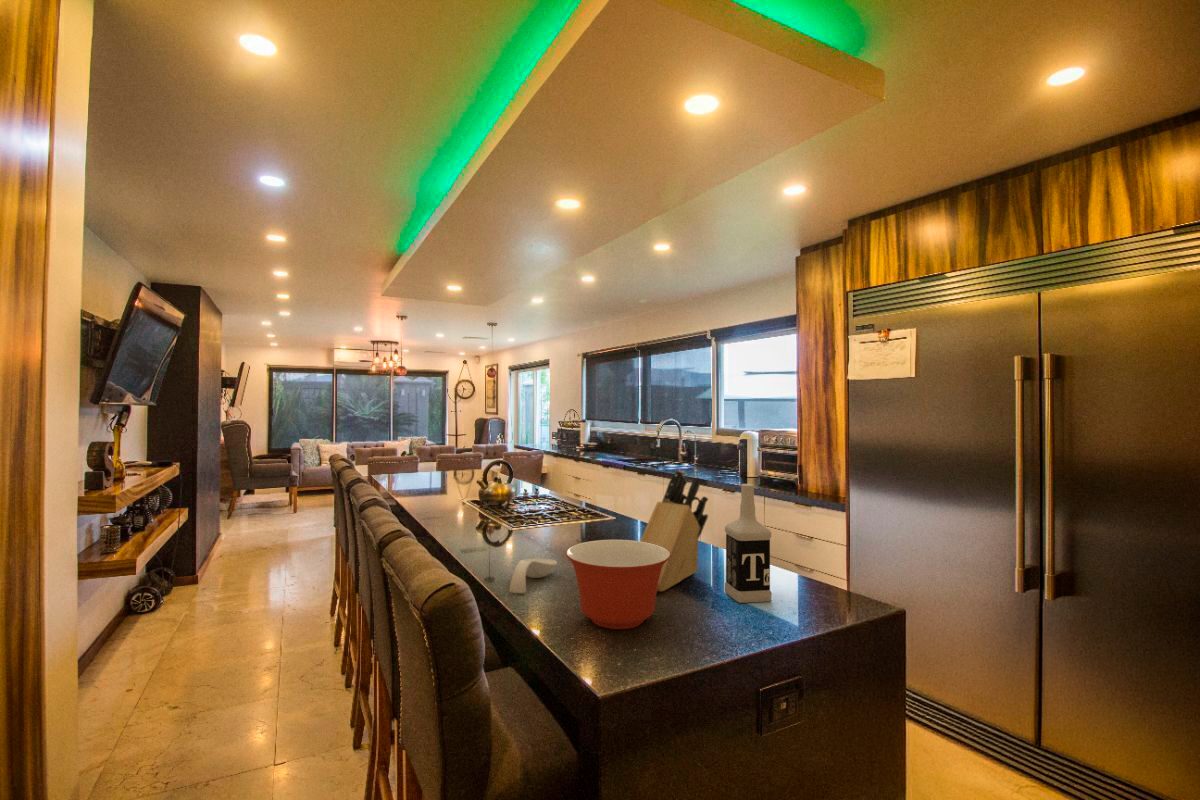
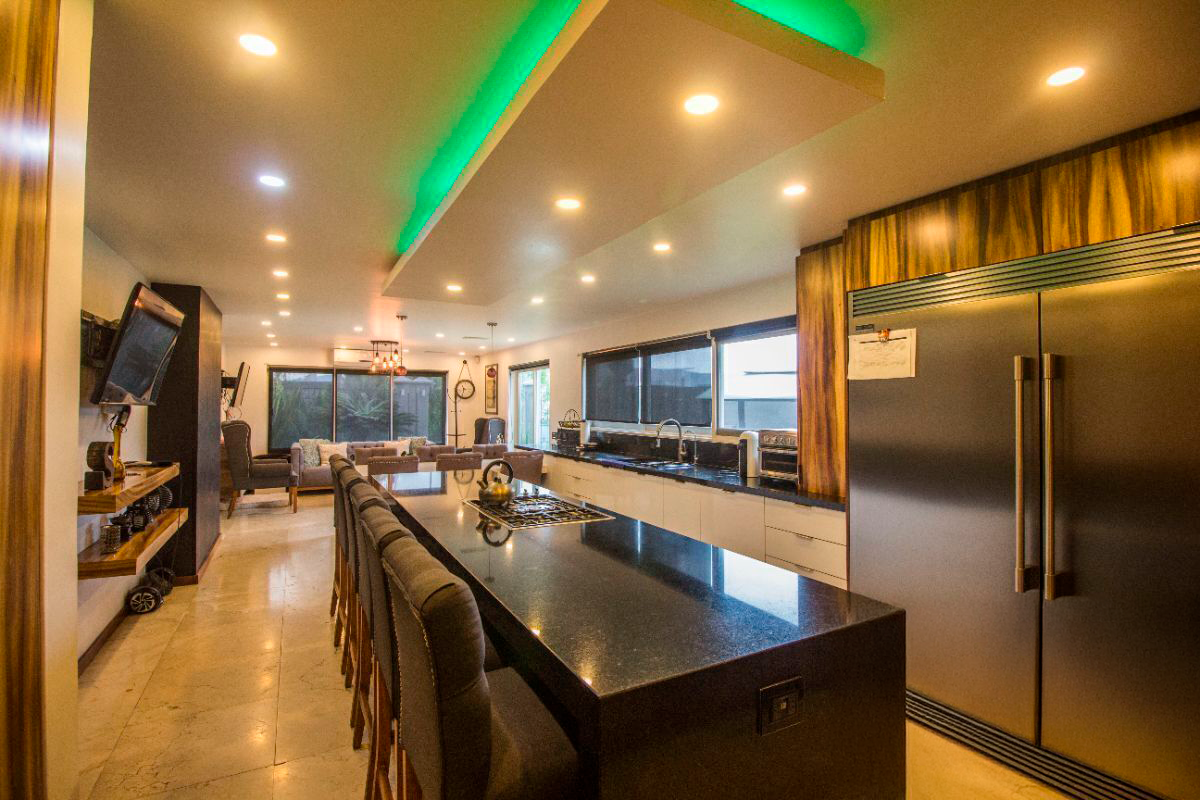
- spoon rest [508,558,558,594]
- mixing bowl [565,539,670,630]
- vodka [724,483,772,604]
- knife block [639,469,709,592]
